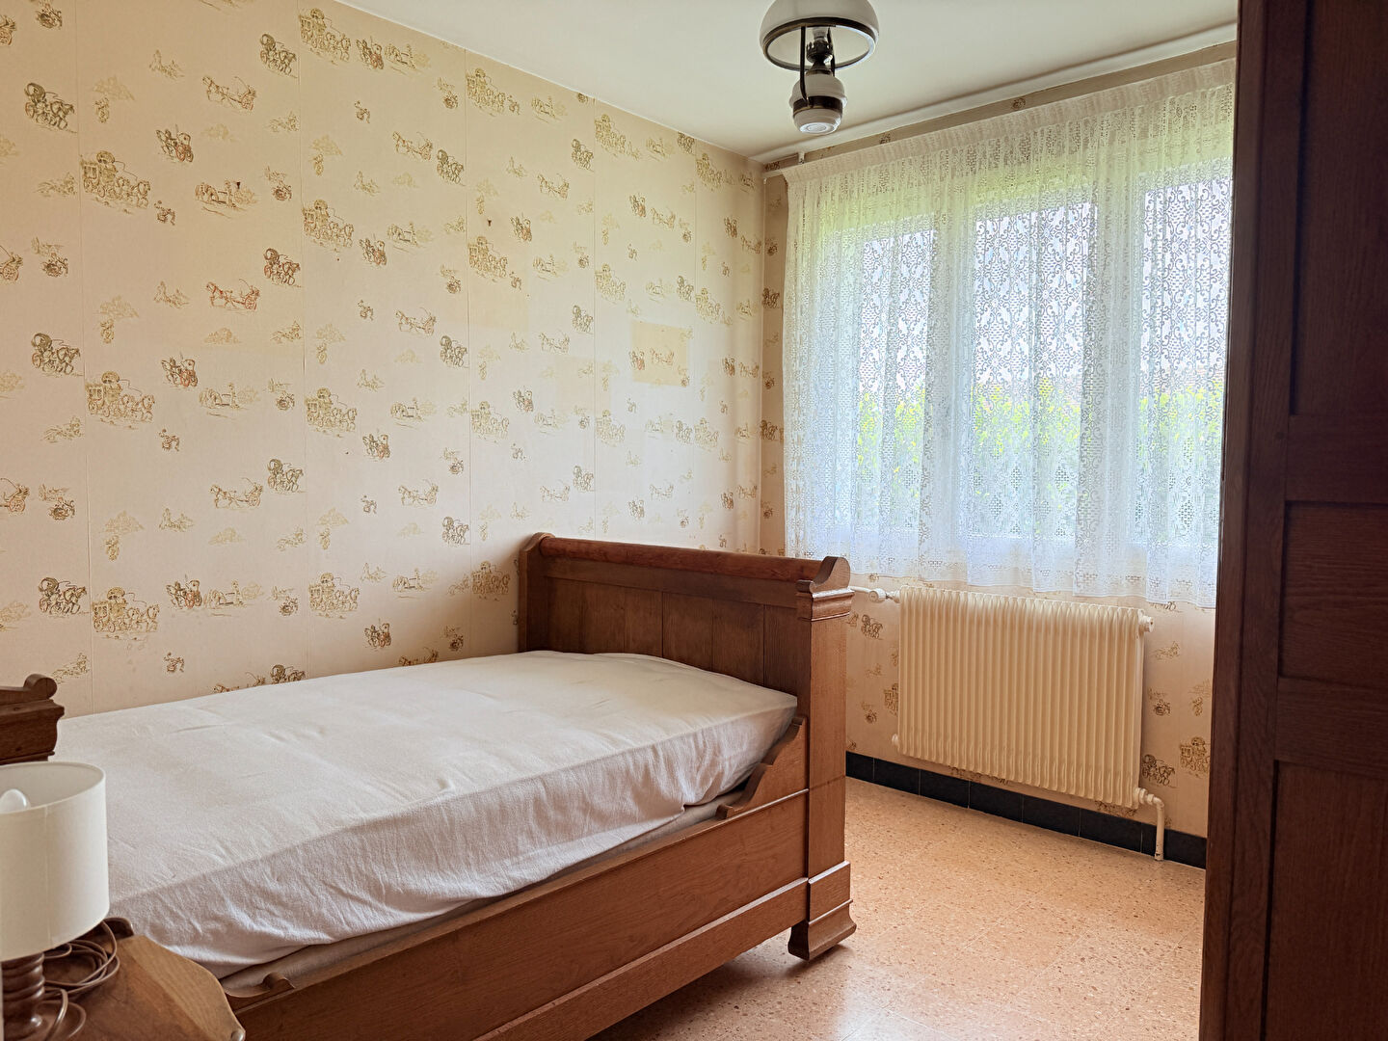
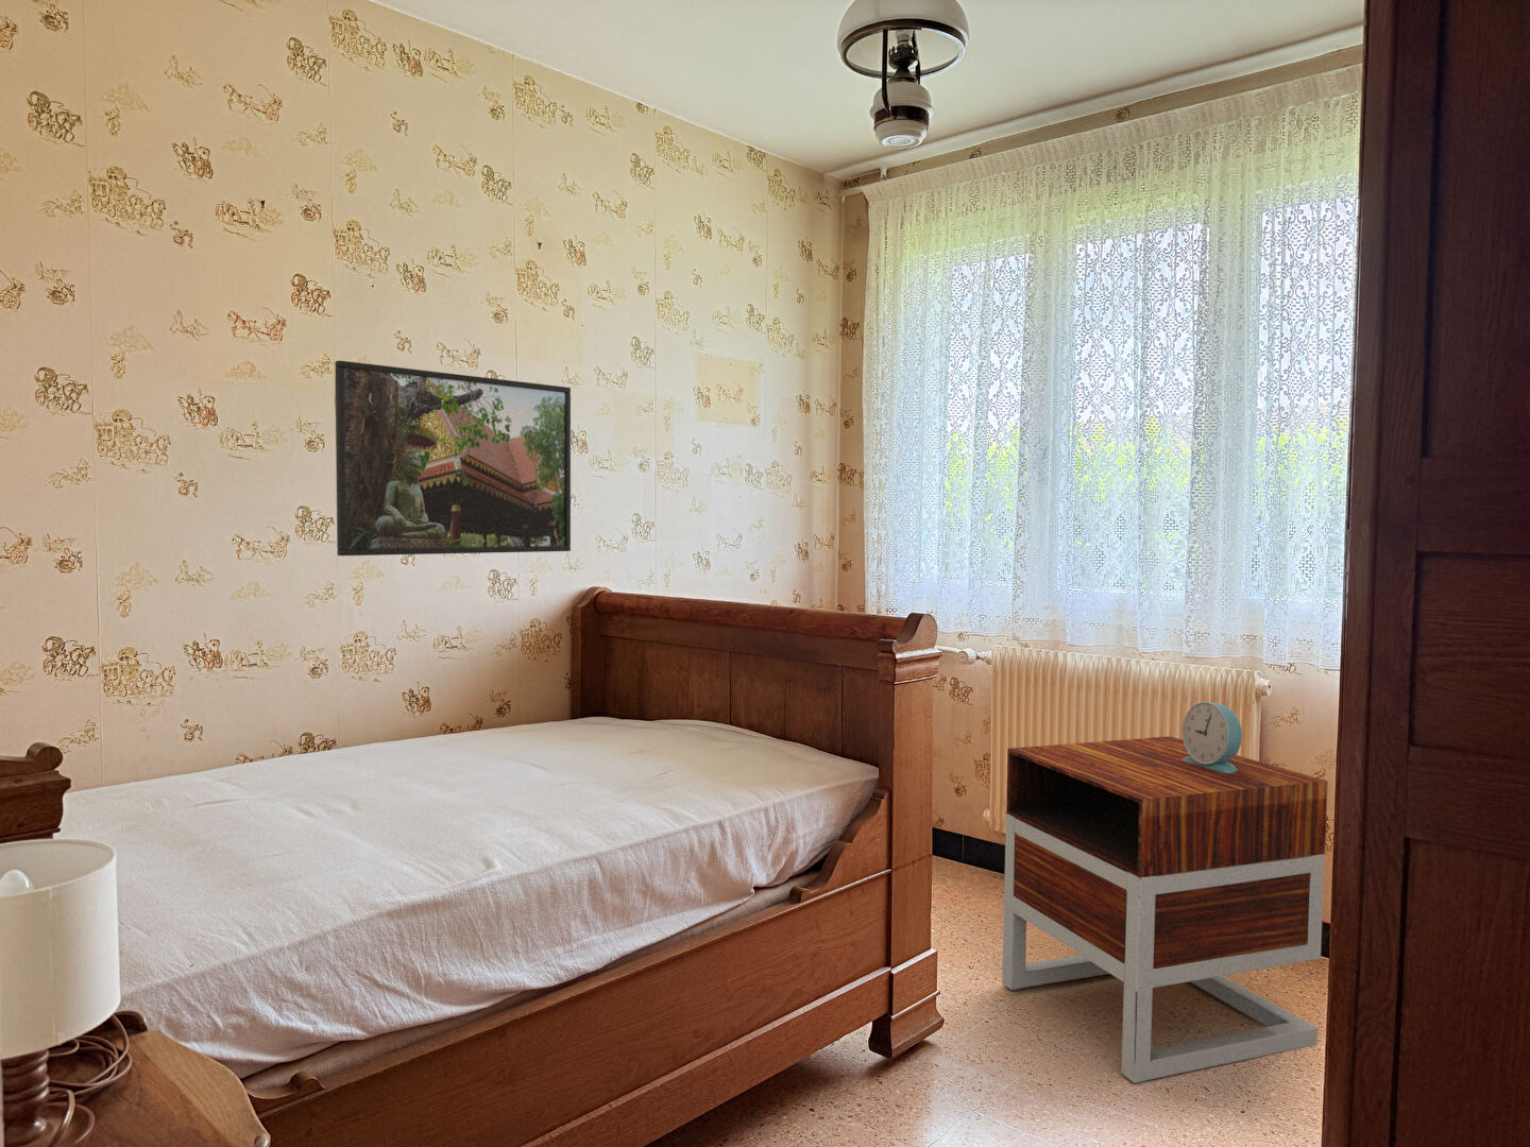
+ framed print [334,359,571,557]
+ nightstand [1001,735,1329,1084]
+ alarm clock [1182,701,1243,774]
